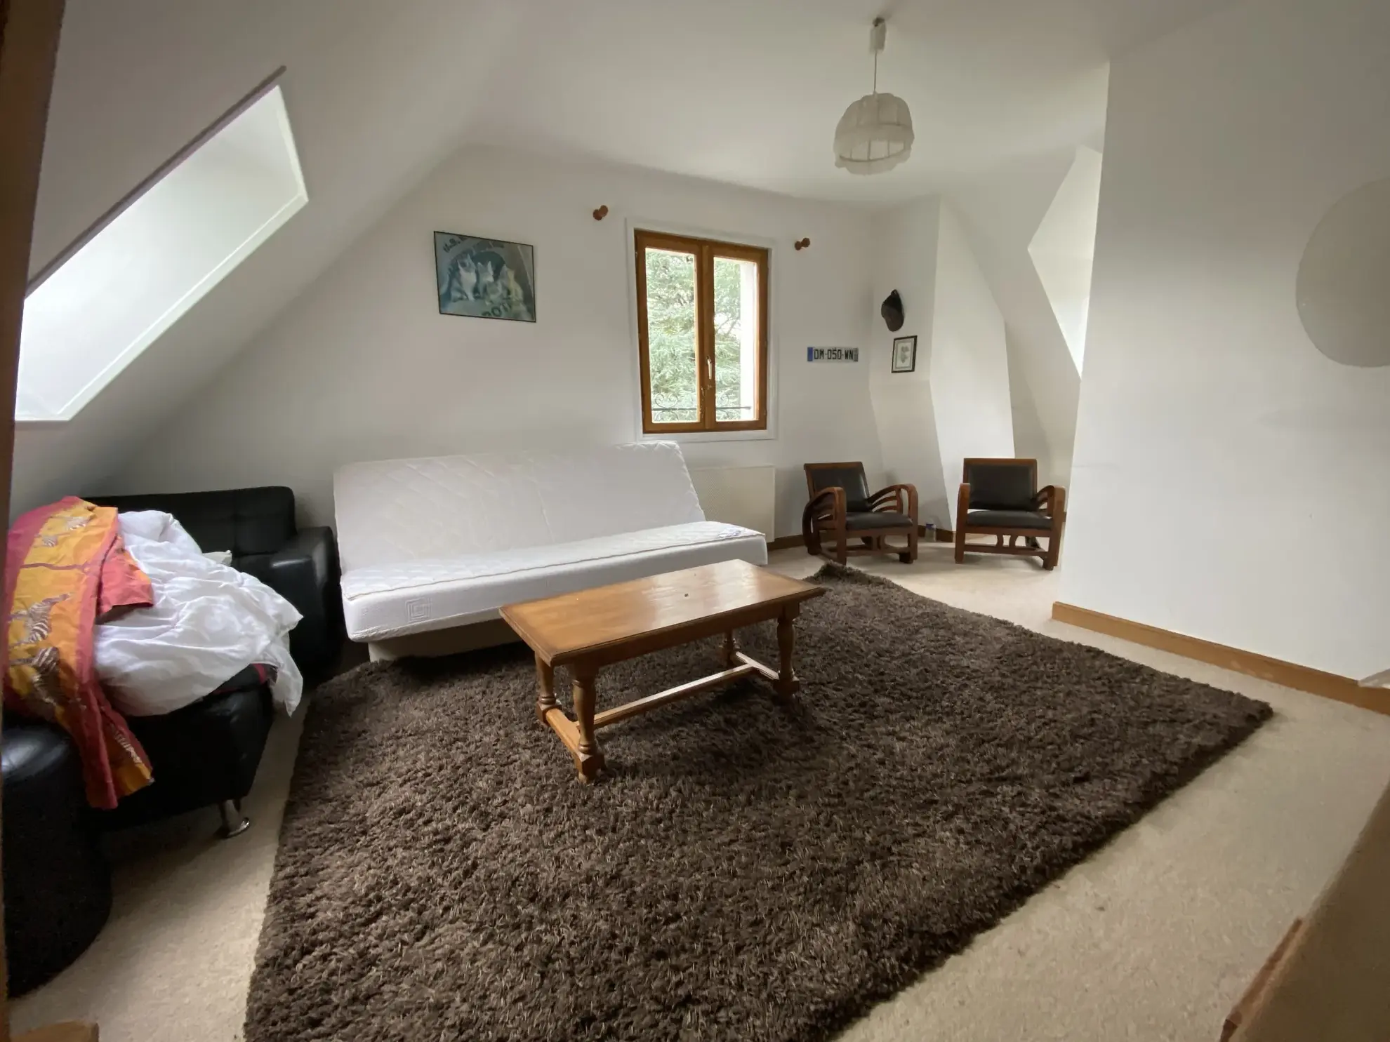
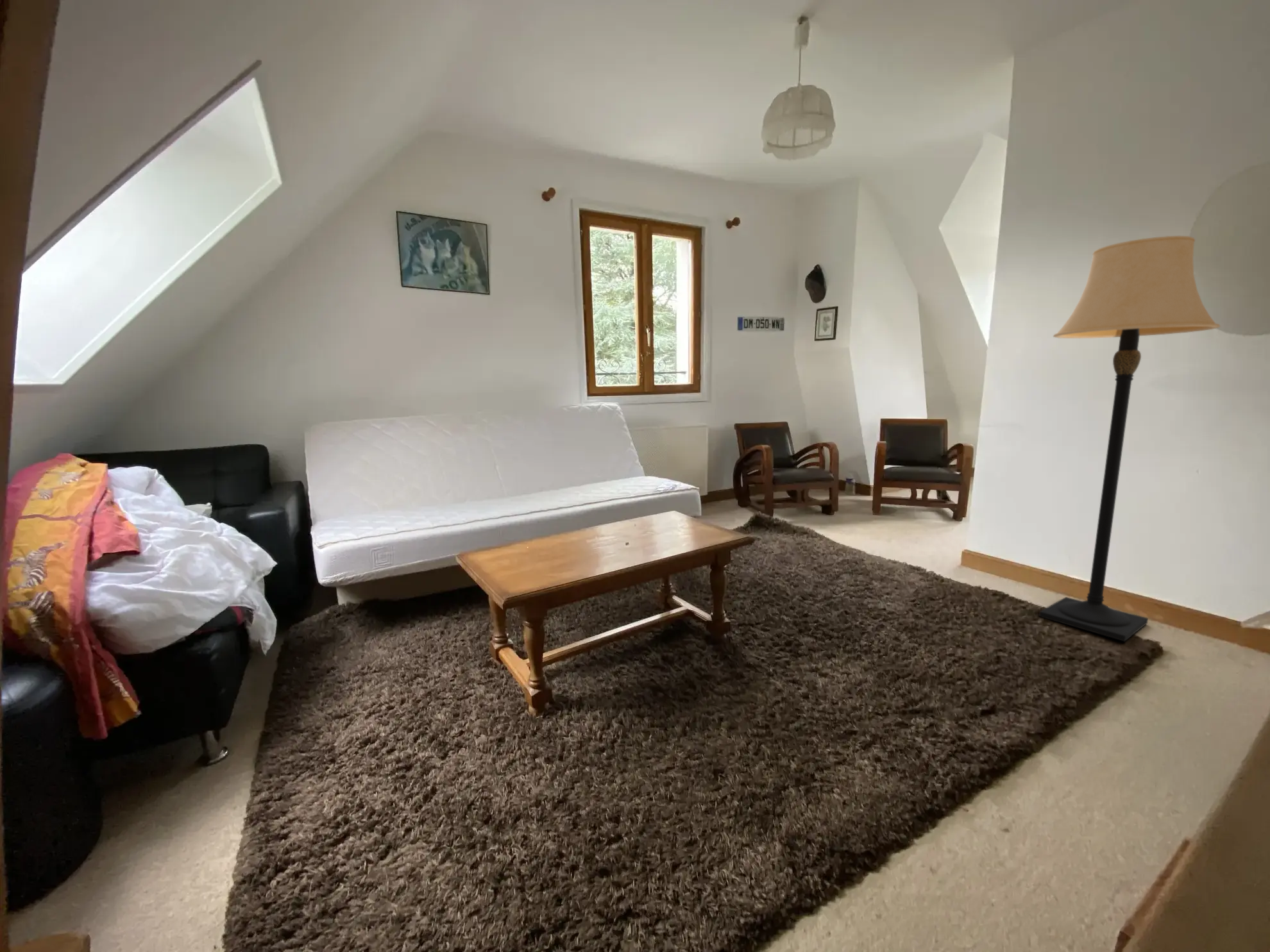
+ lamp [1038,235,1221,642]
